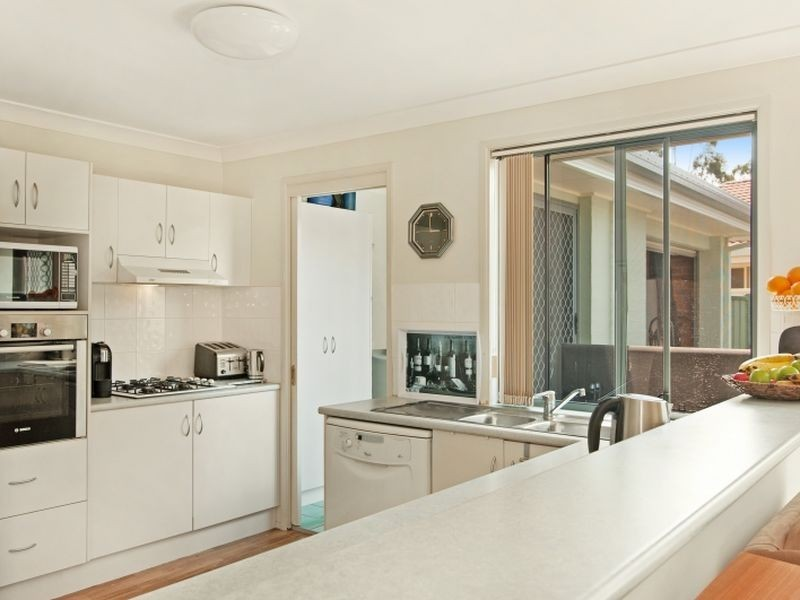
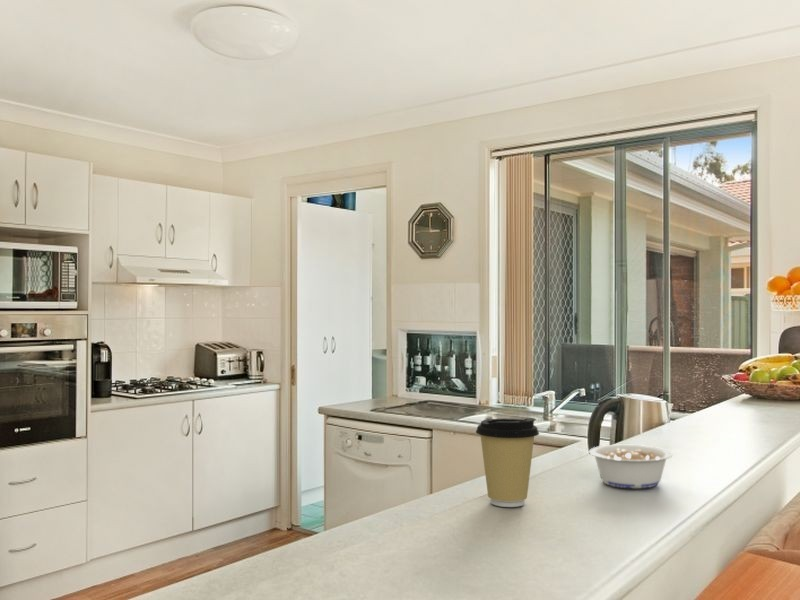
+ coffee cup [475,417,540,508]
+ legume [573,444,673,489]
